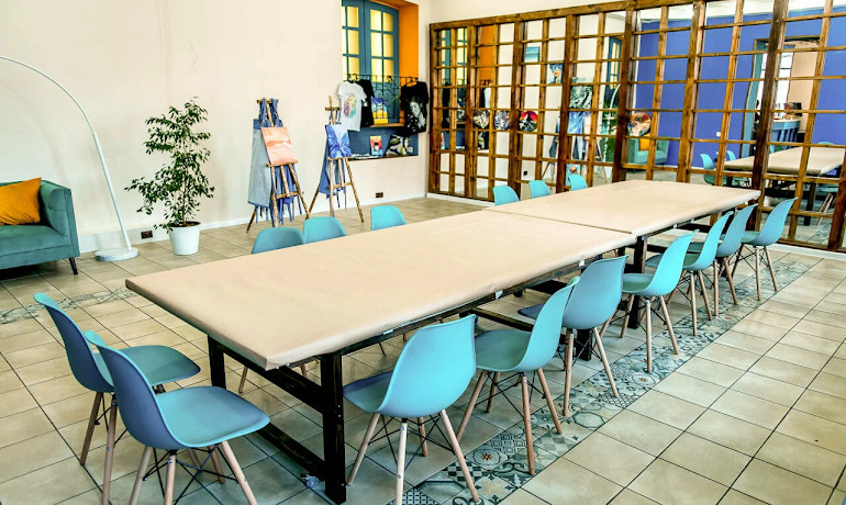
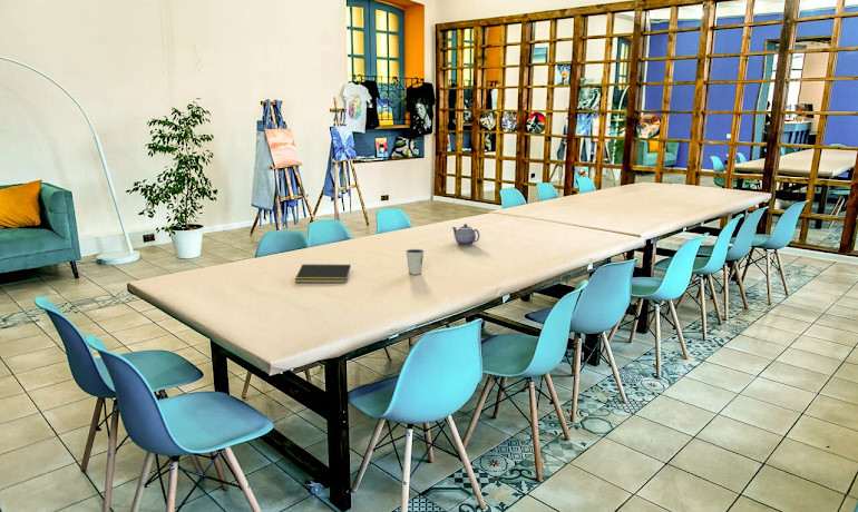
+ dixie cup [404,248,425,276]
+ teapot [451,223,481,246]
+ notepad [294,264,352,284]
